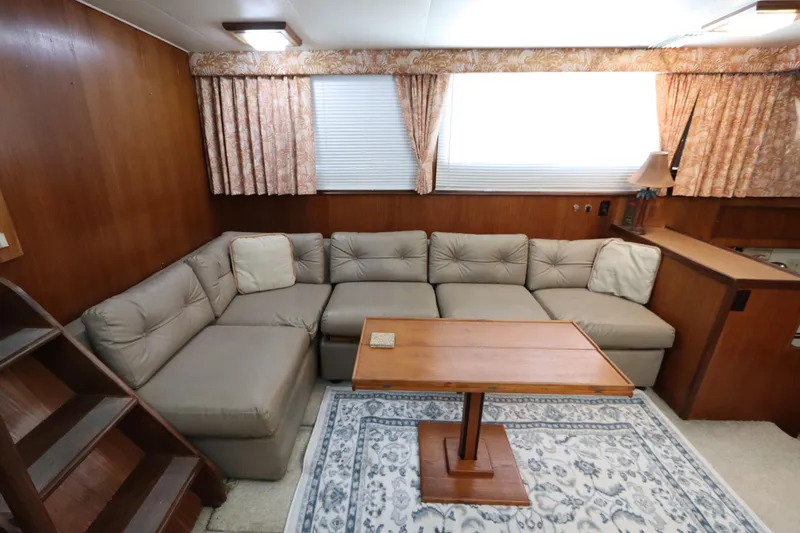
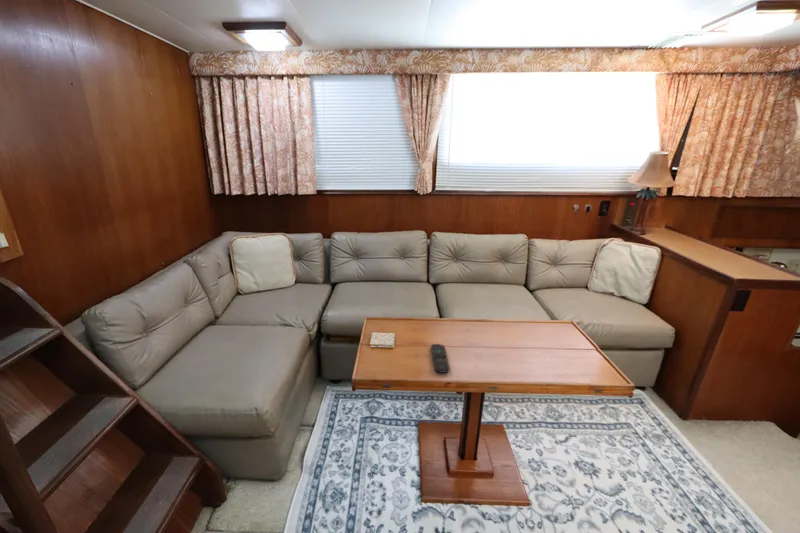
+ remote control [430,343,450,374]
